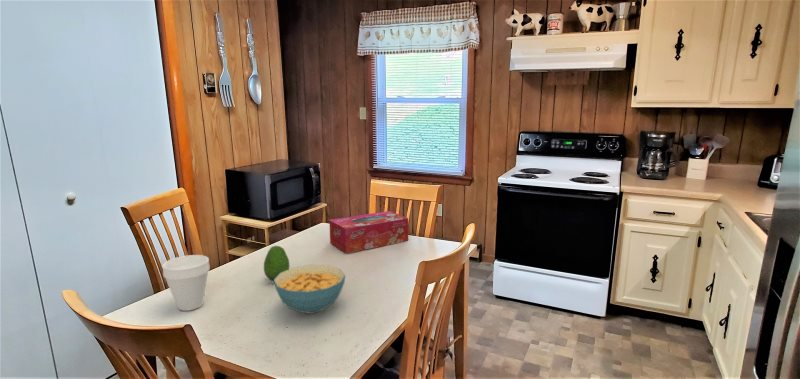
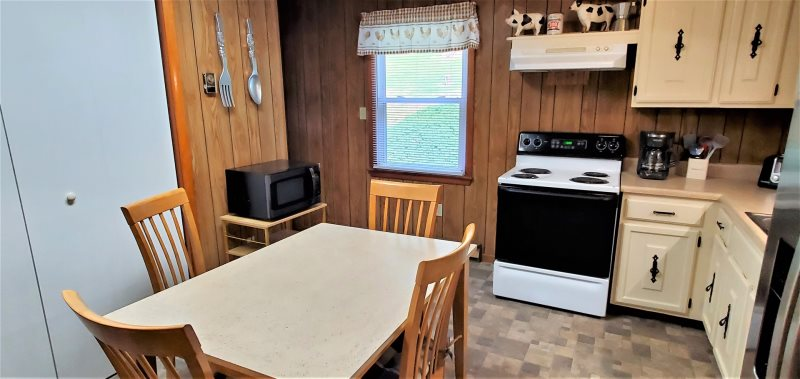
- fruit [263,245,291,282]
- tissue box [328,210,409,254]
- cereal bowl [273,264,346,315]
- cup [161,254,211,312]
